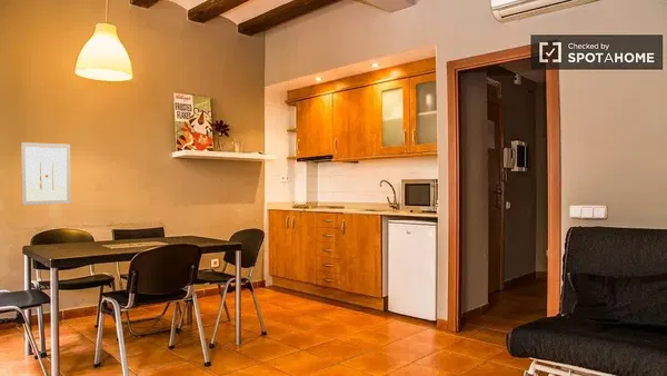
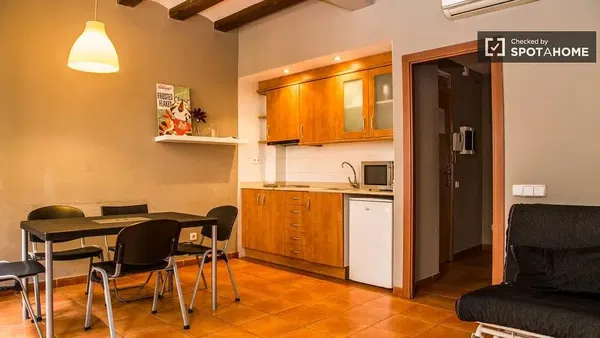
- wall art [20,141,72,206]
